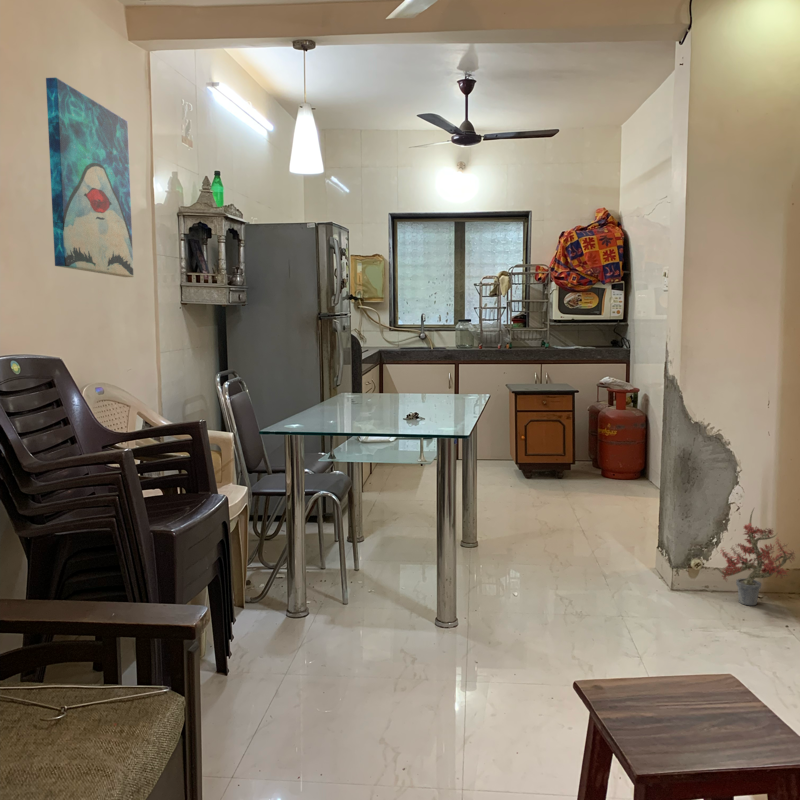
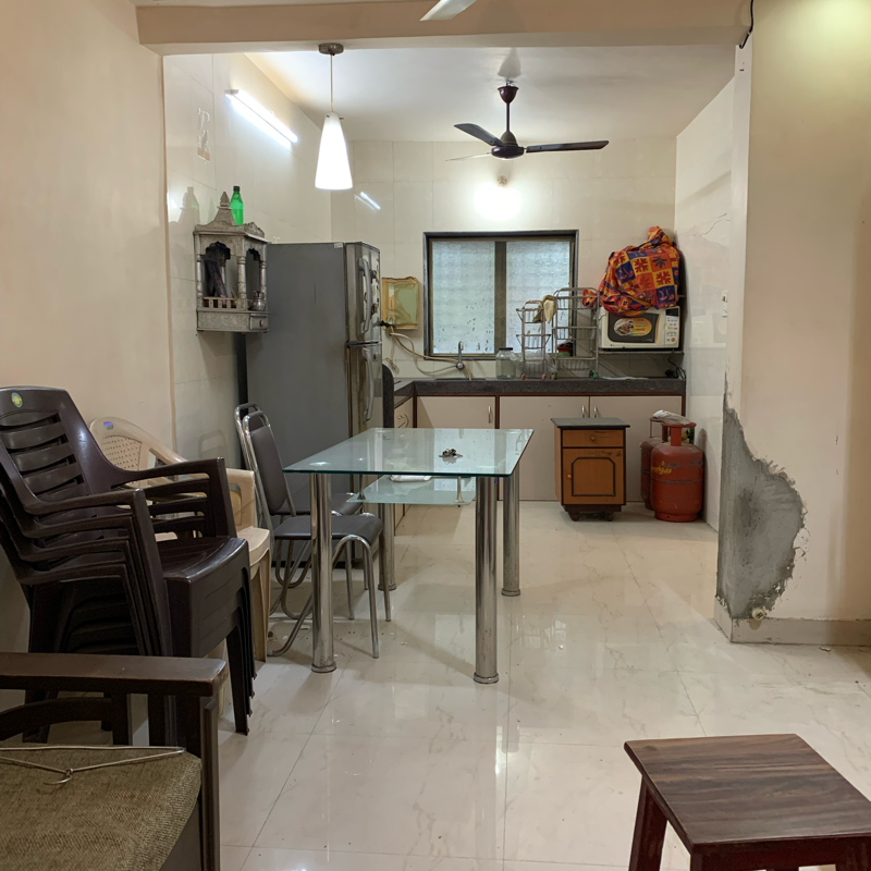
- wall art [45,76,135,278]
- potted plant [713,508,797,606]
